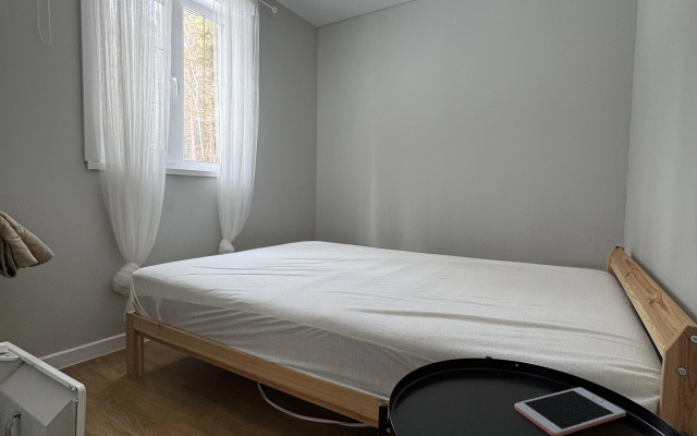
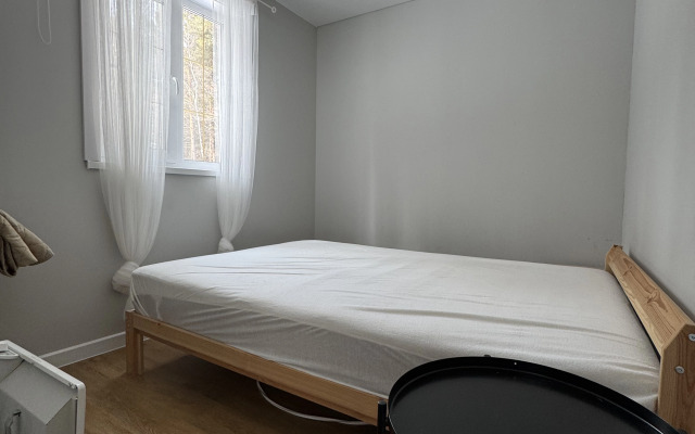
- cell phone [514,387,627,436]
